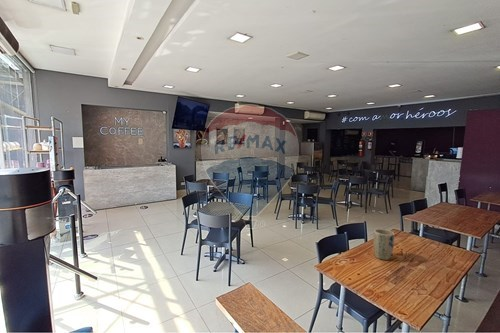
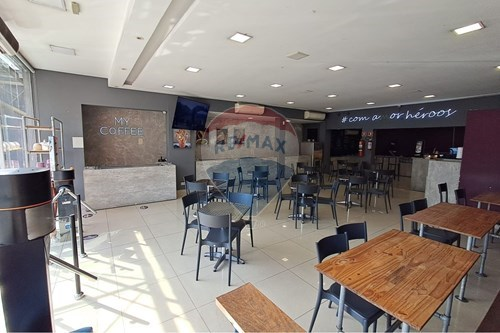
- plant pot [372,228,395,261]
